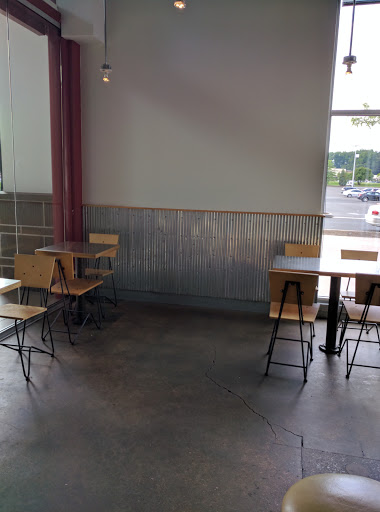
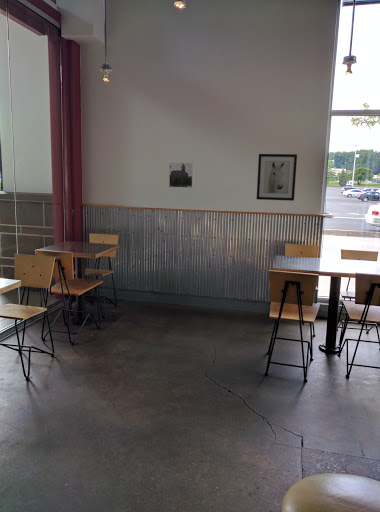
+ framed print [168,162,194,189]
+ wall art [256,153,298,202]
